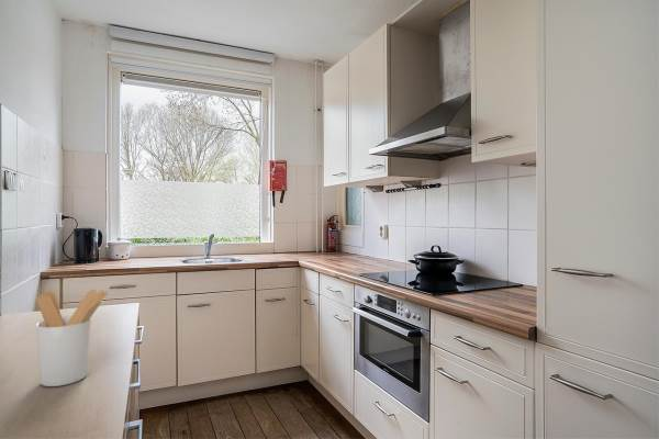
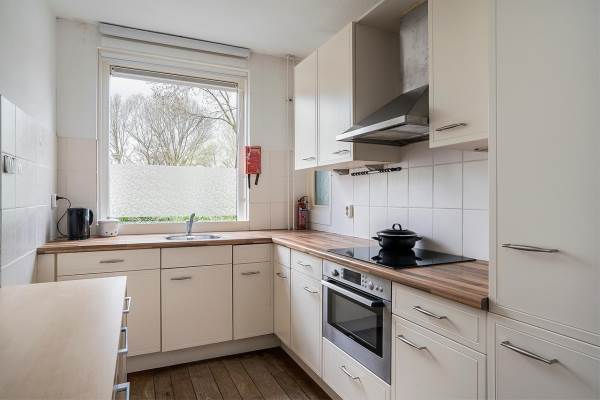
- utensil holder [35,289,109,387]
